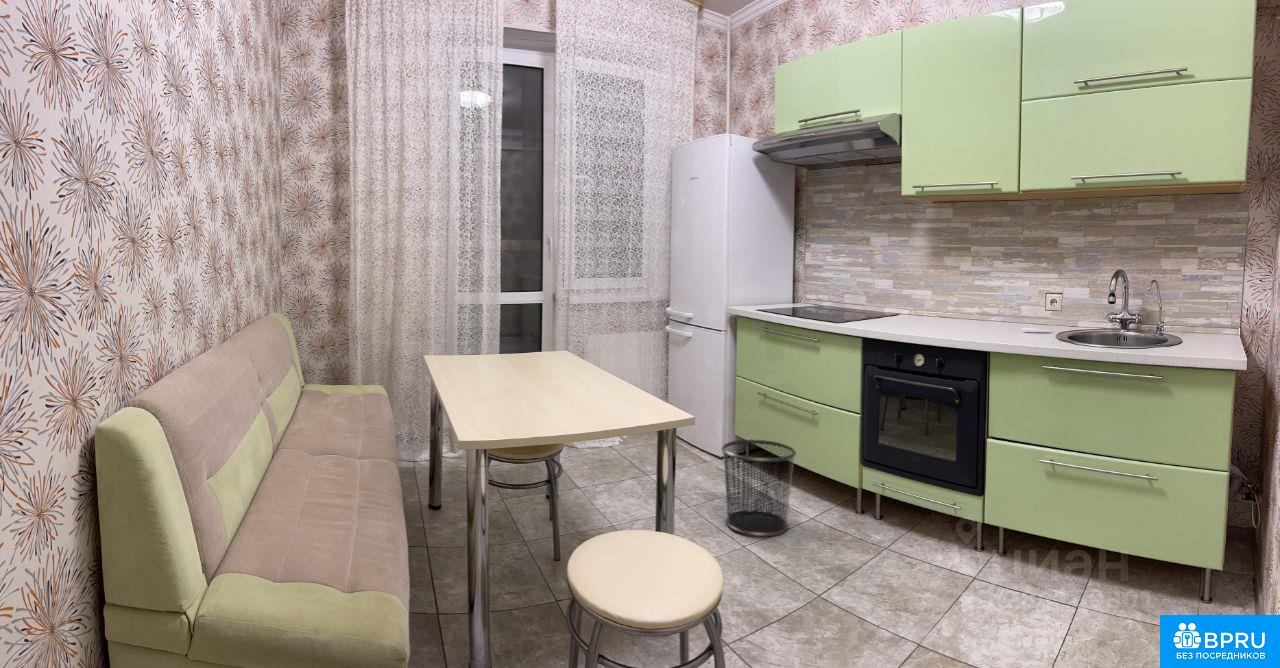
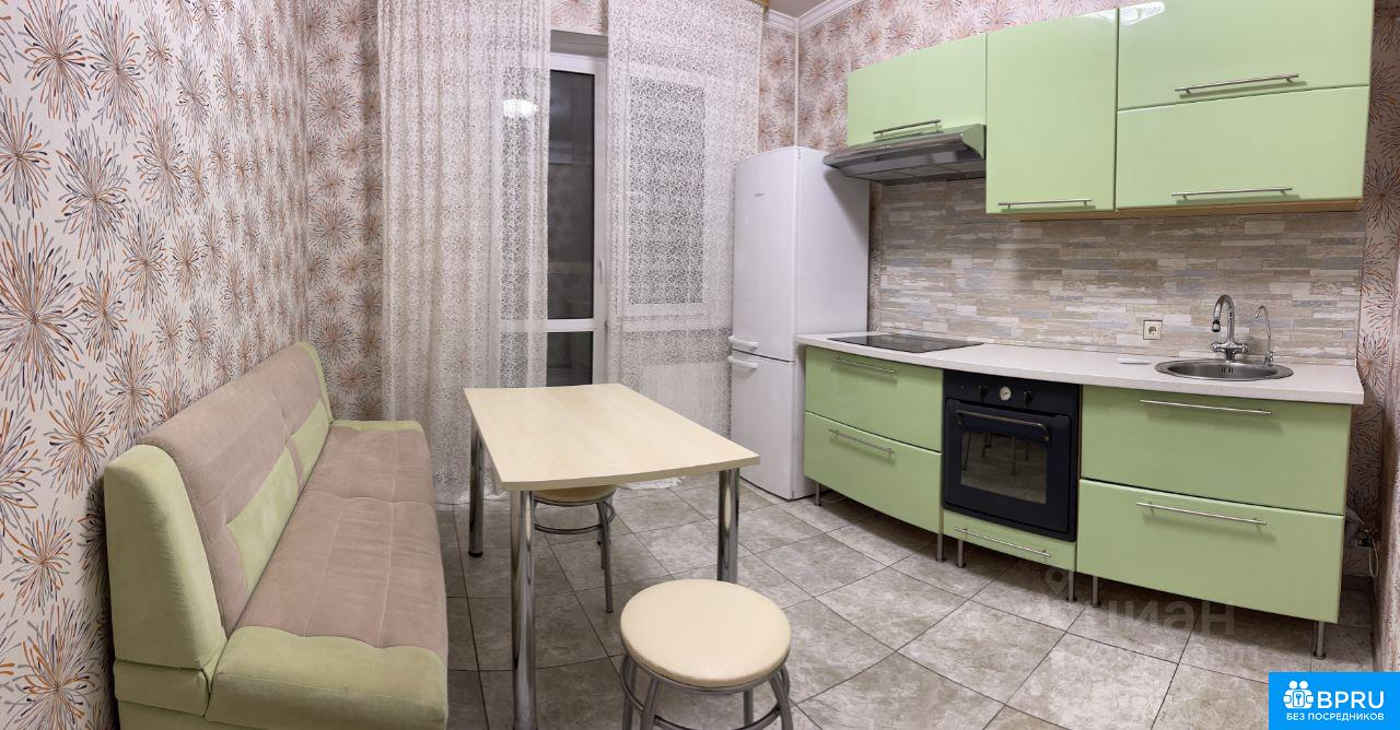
- waste bin [721,439,797,537]
